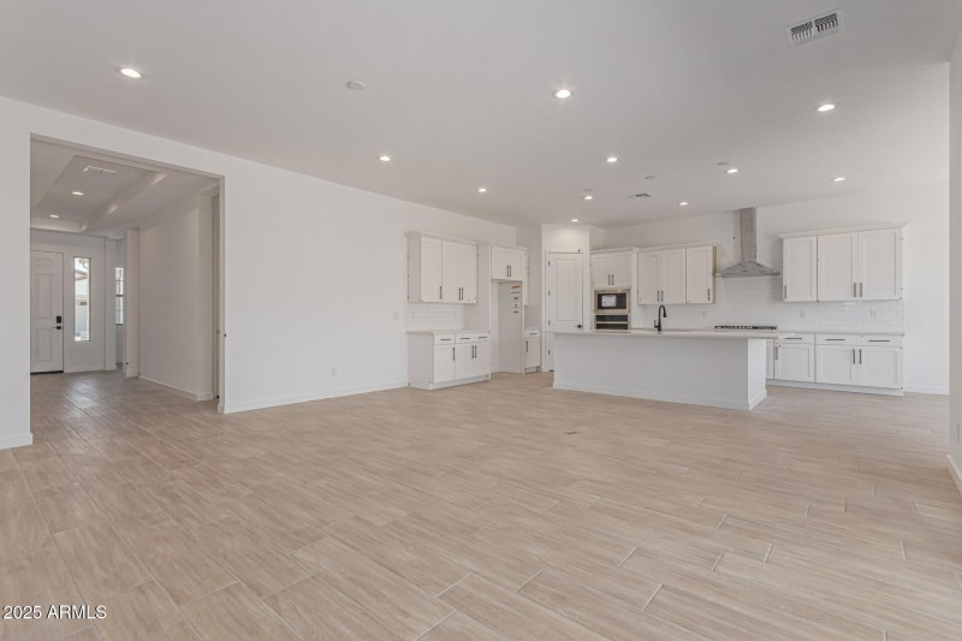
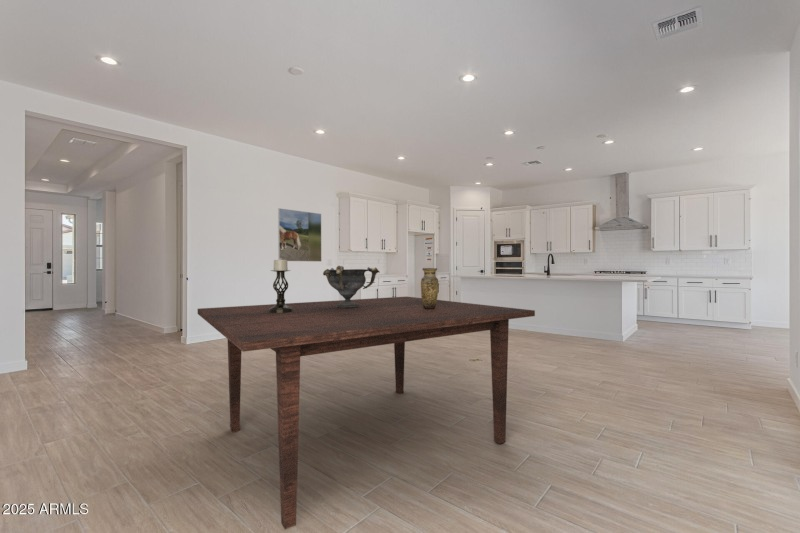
+ table [197,296,536,530]
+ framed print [277,207,322,262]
+ candle holder [269,258,293,313]
+ decorative bowl [322,264,381,307]
+ vase [420,267,439,309]
